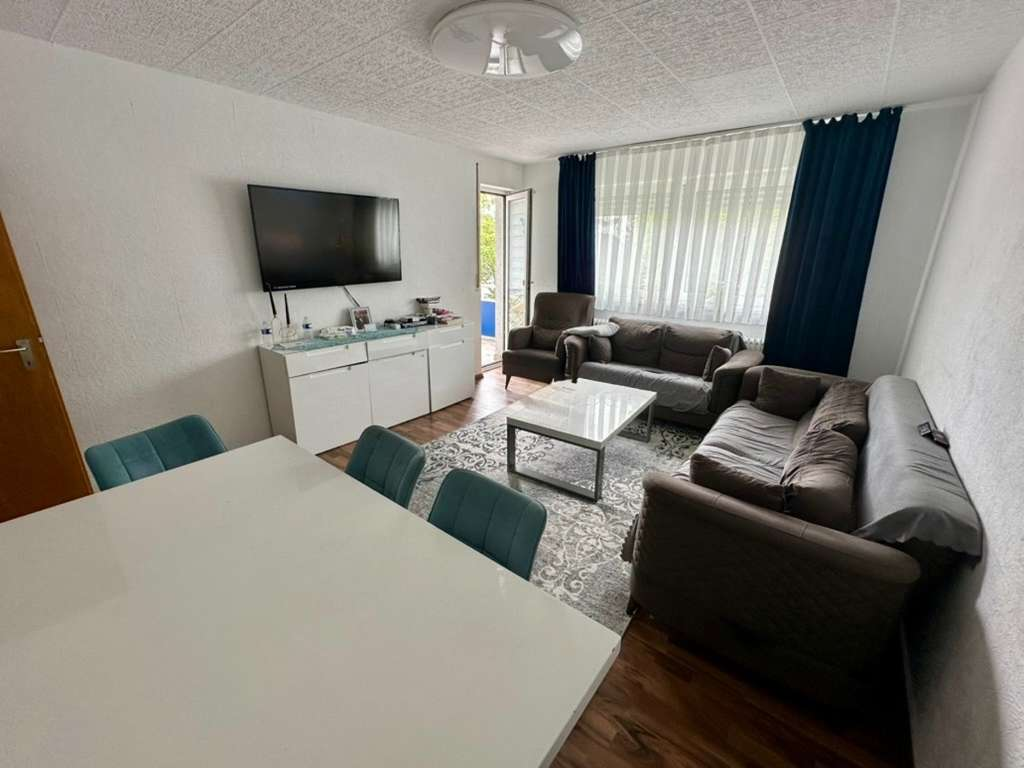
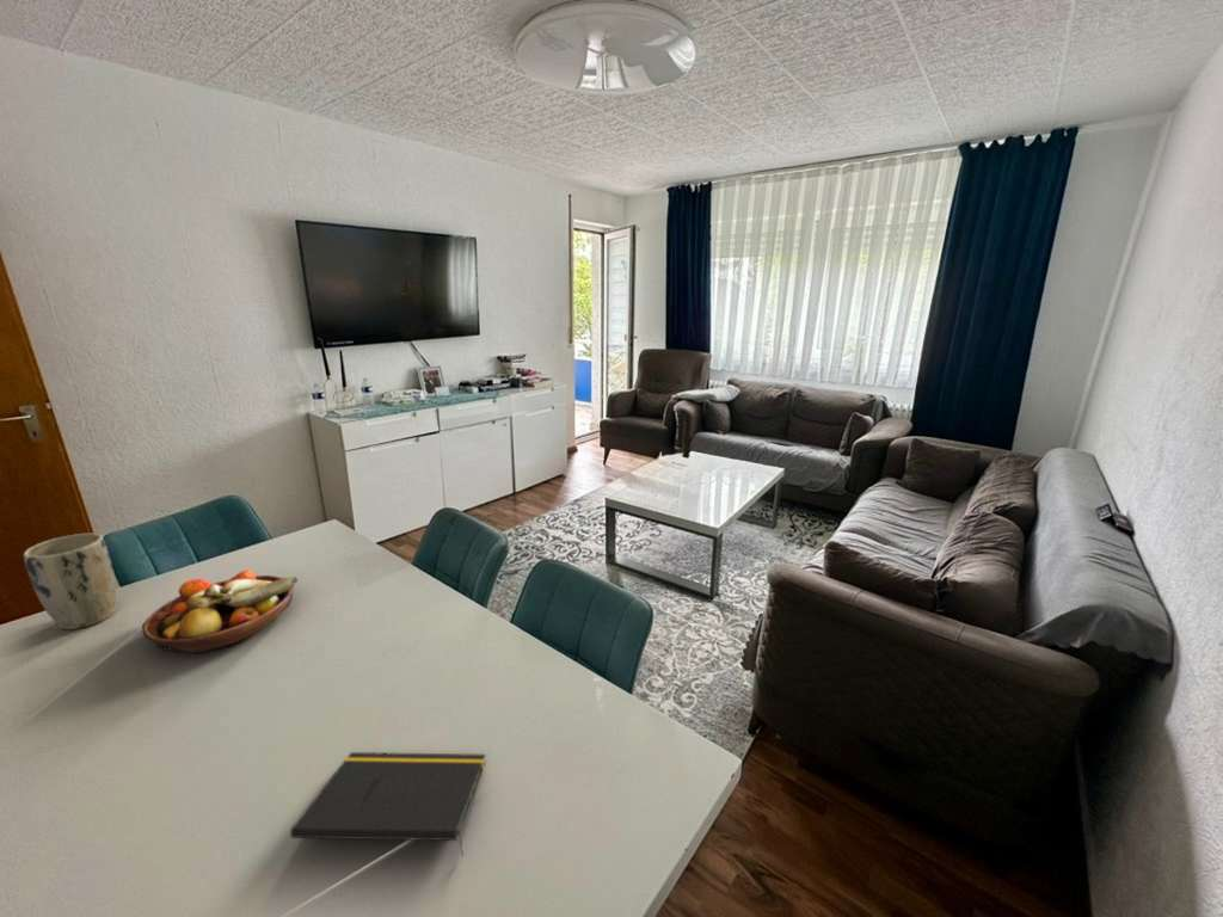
+ plant pot [23,533,117,630]
+ fruit bowl [141,570,299,654]
+ notepad [289,751,486,857]
